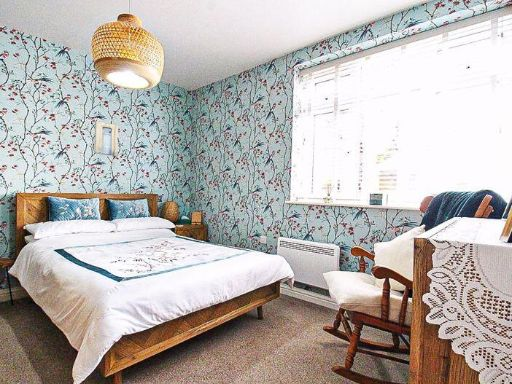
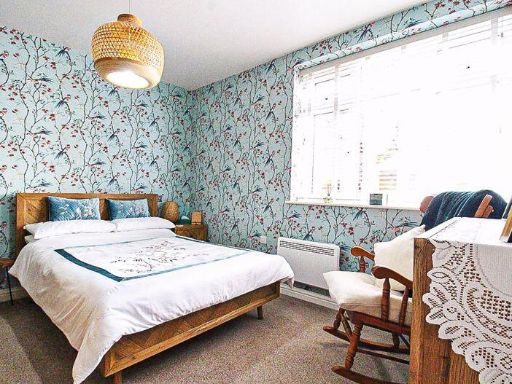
- wall art [93,120,119,157]
